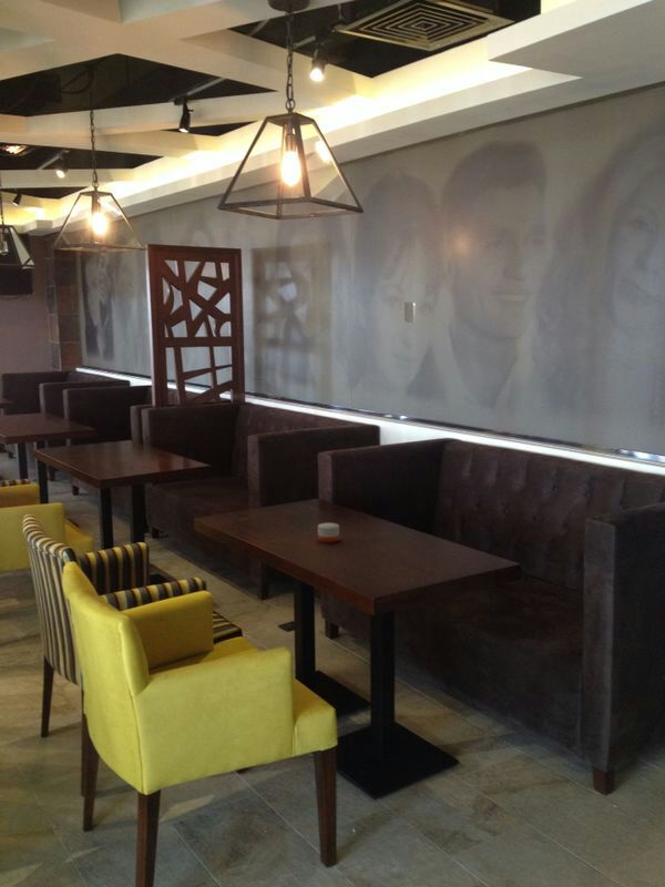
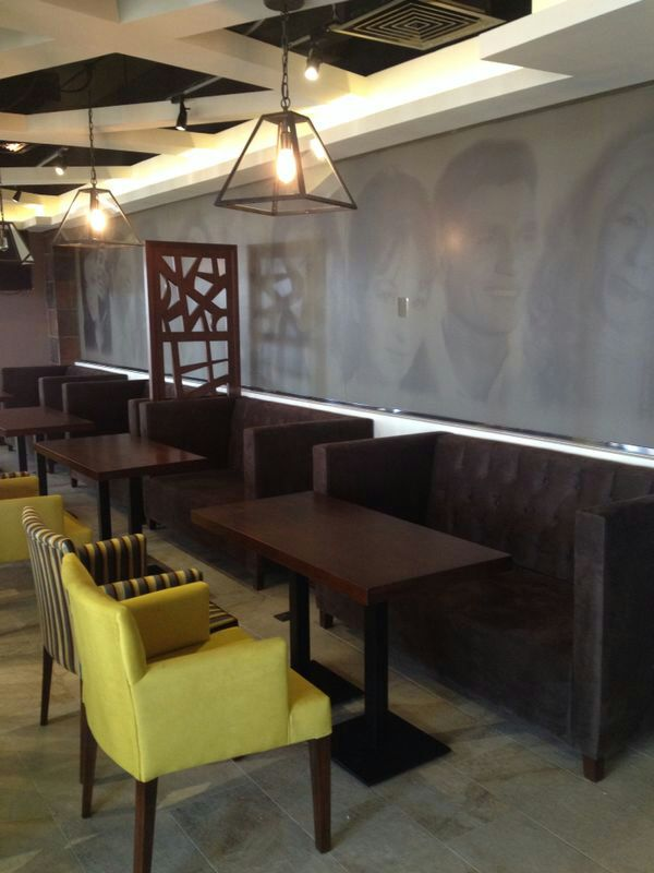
- candle [317,522,340,543]
